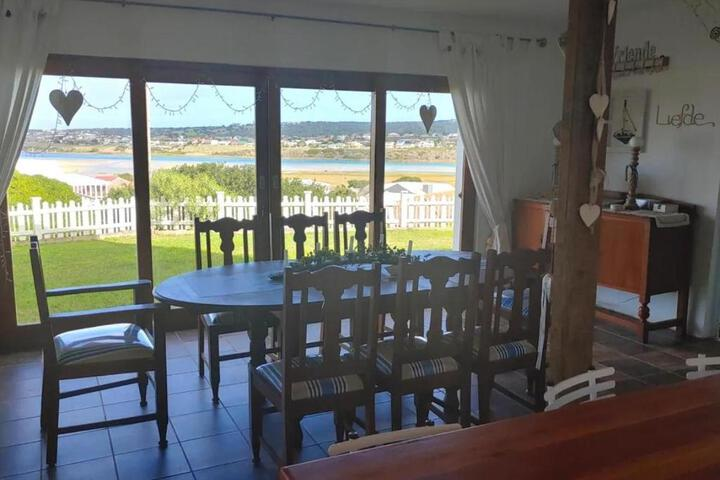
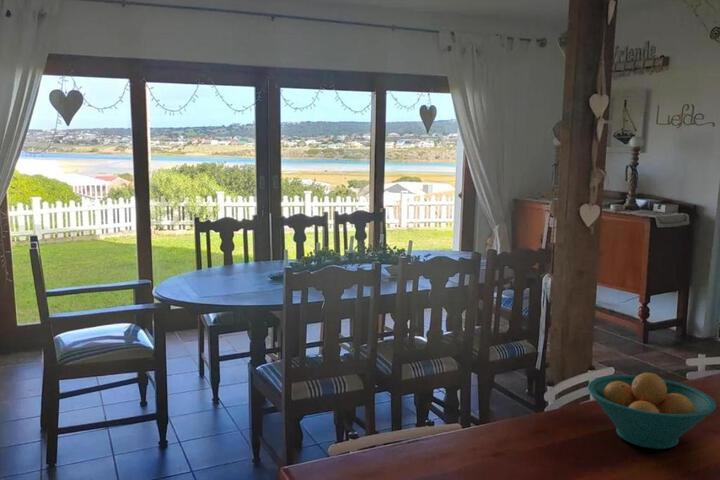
+ fruit bowl [587,372,717,450]
